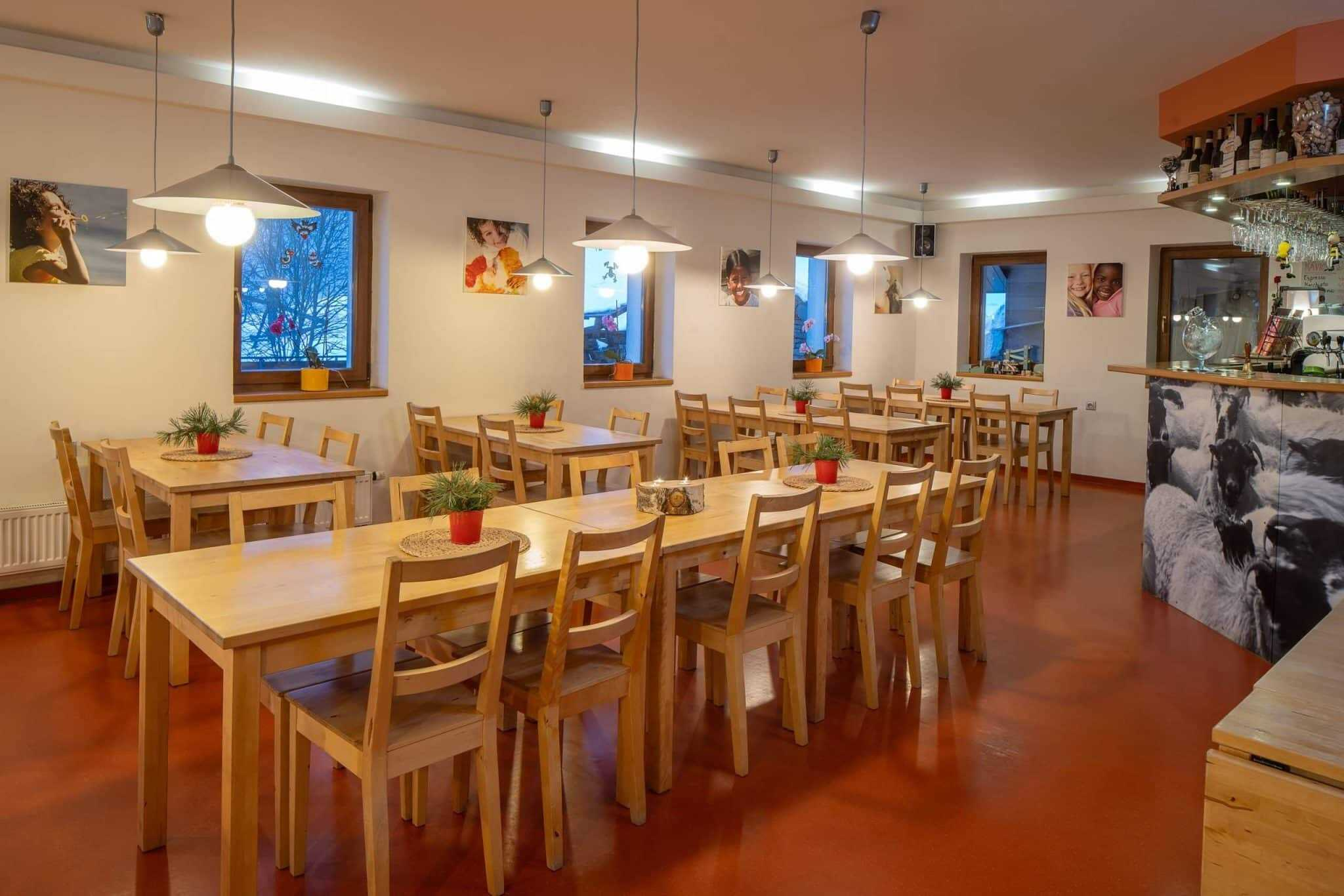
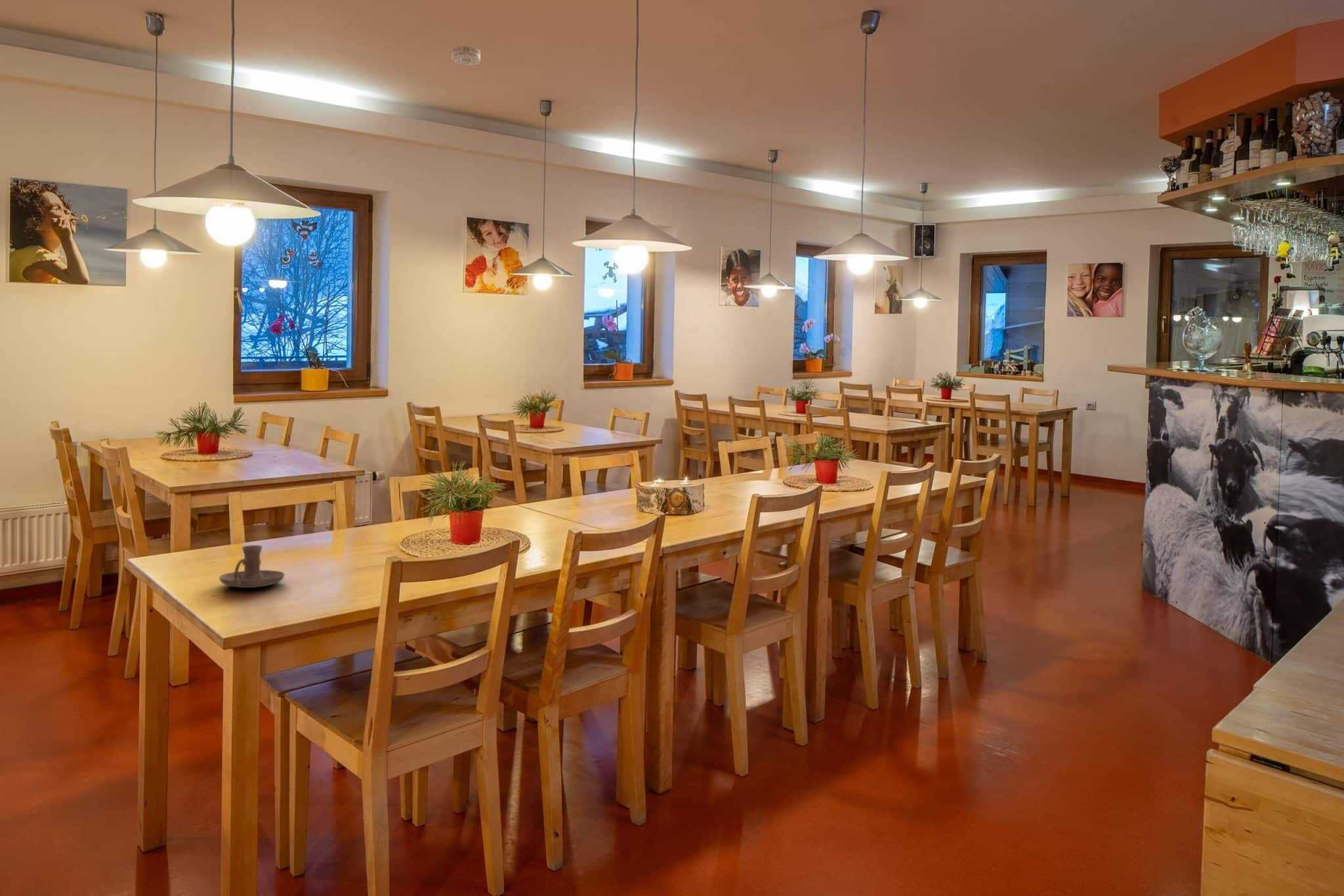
+ candle holder [219,544,285,588]
+ smoke detector [452,45,481,66]
